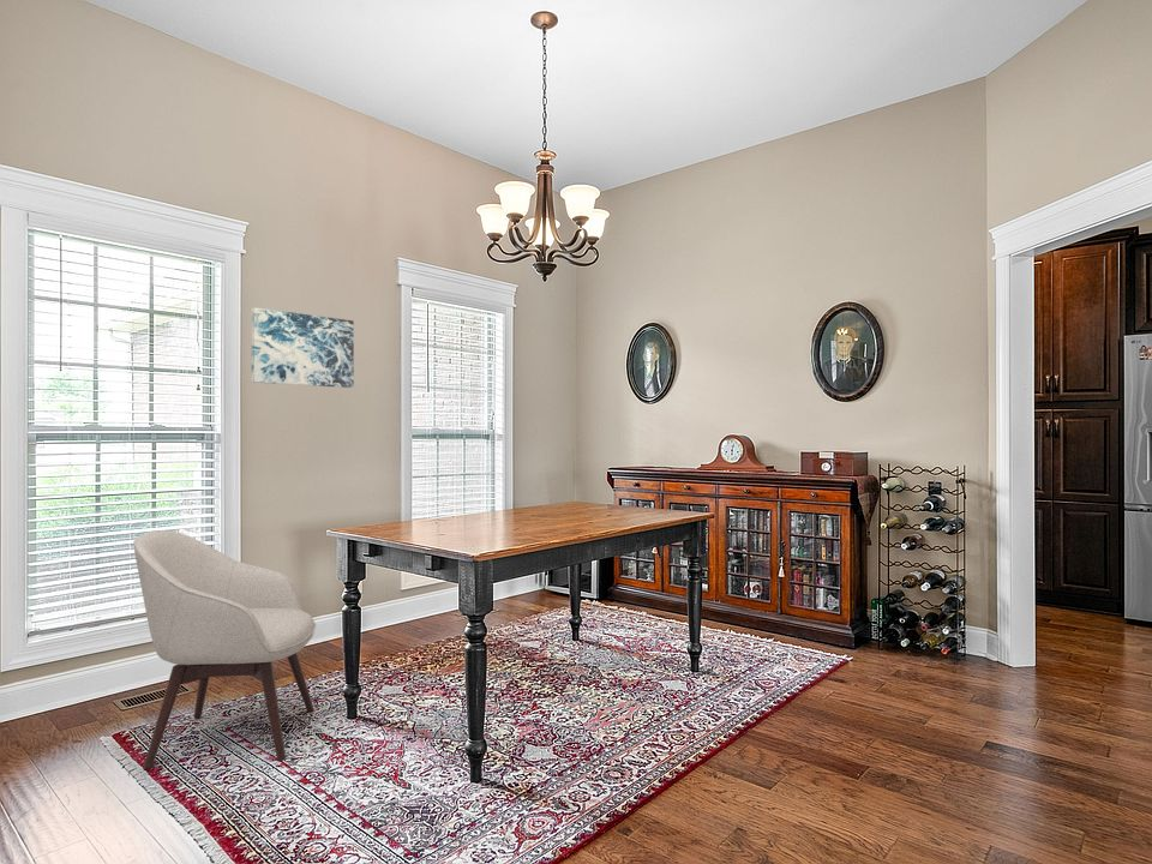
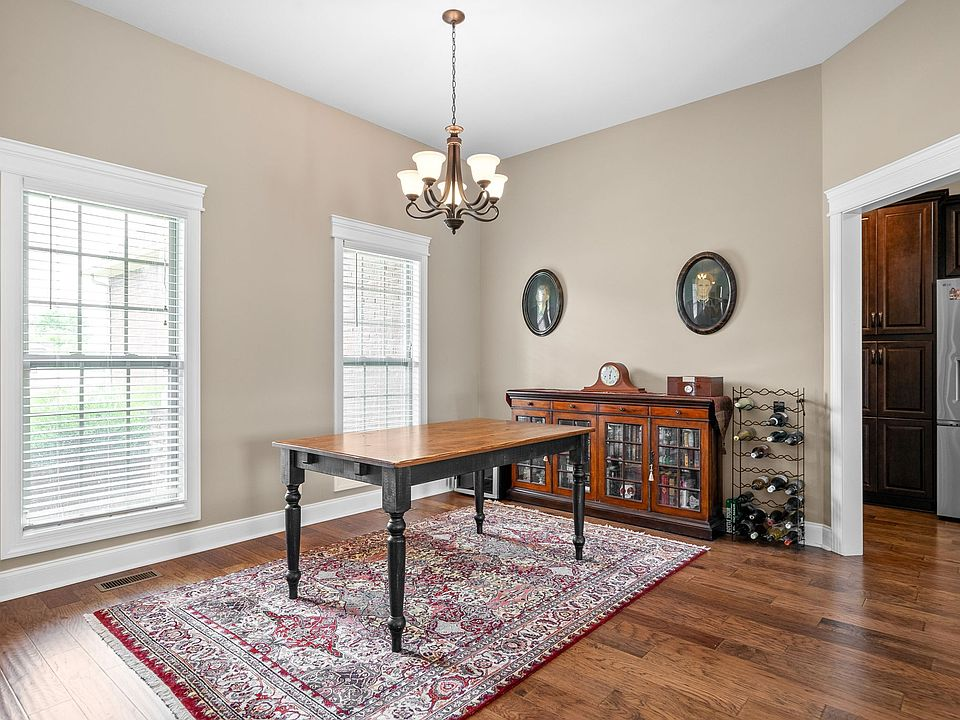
- wall art [251,306,355,389]
- chair [132,529,317,770]
